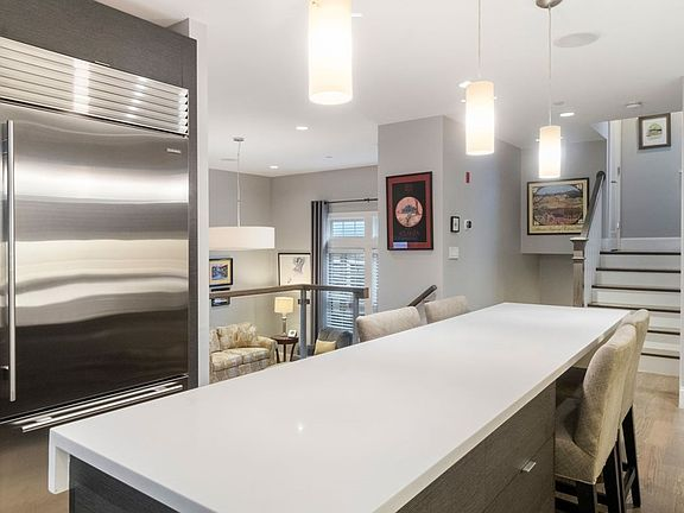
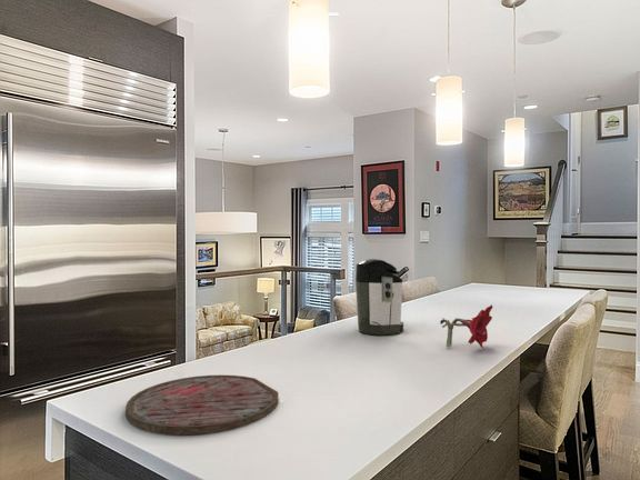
+ cutting board [124,374,279,437]
+ coffee maker [354,258,404,337]
+ flower [439,303,493,350]
